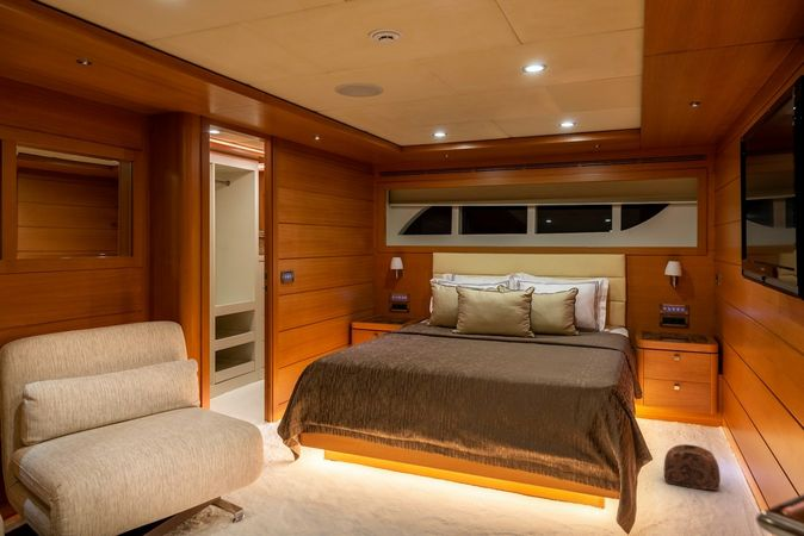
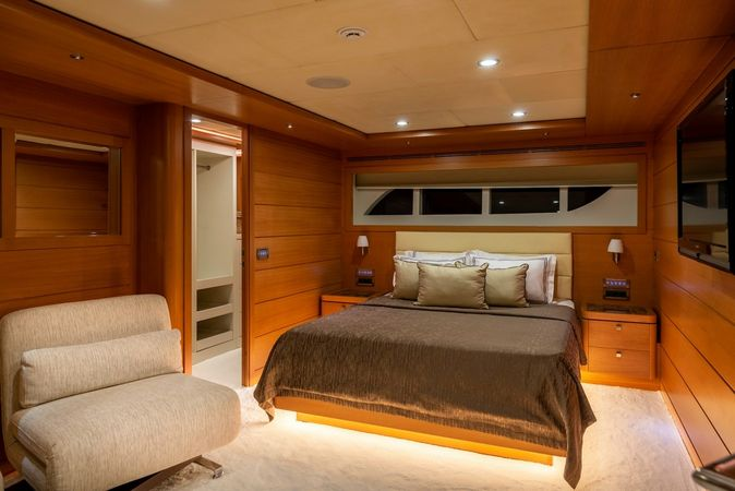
- bag [663,443,722,491]
